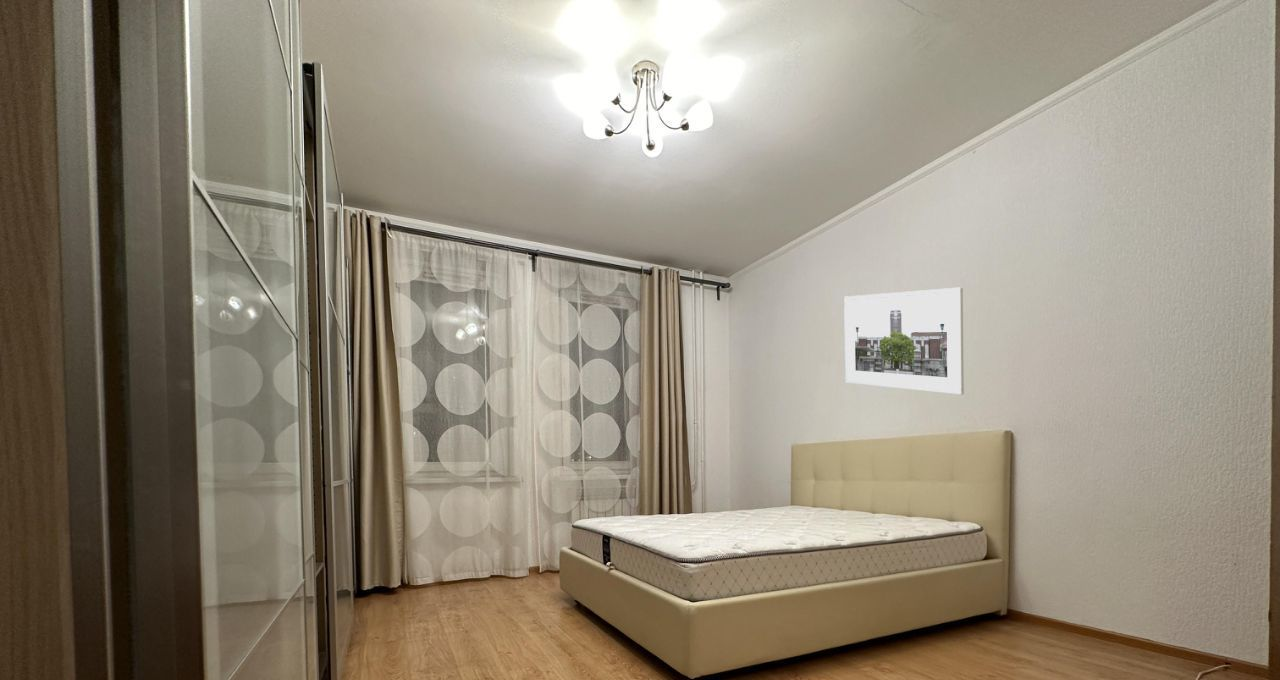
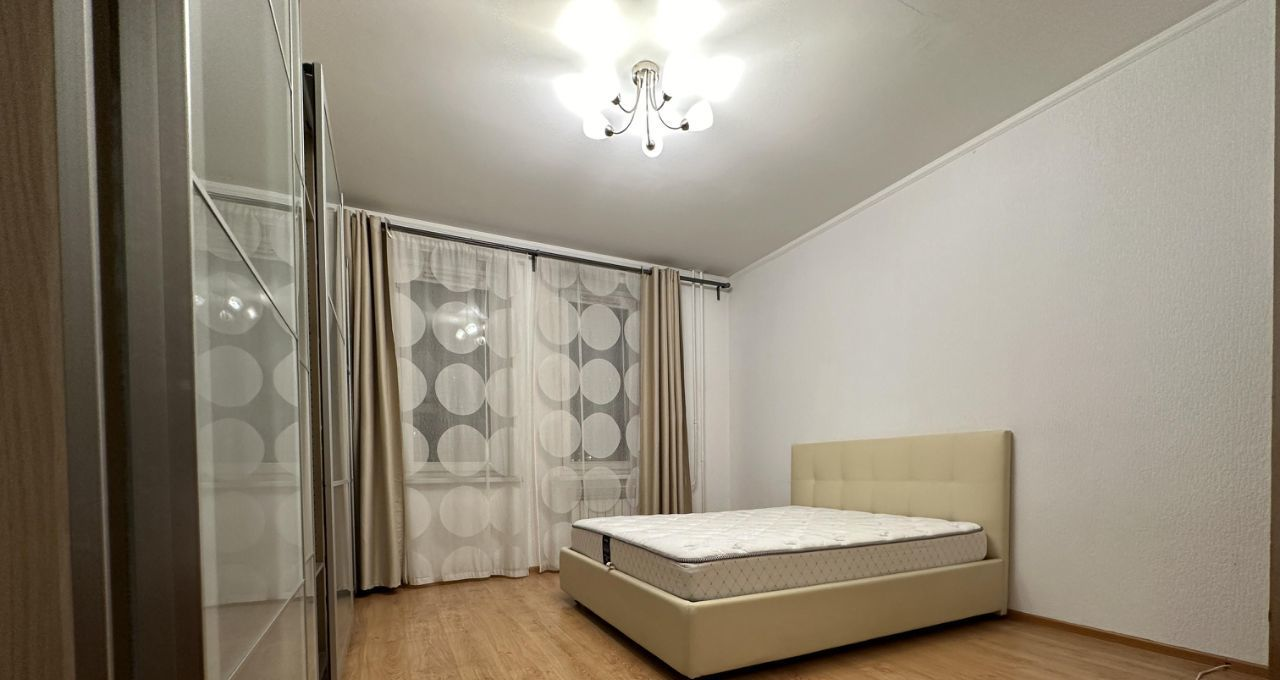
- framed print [843,286,965,396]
